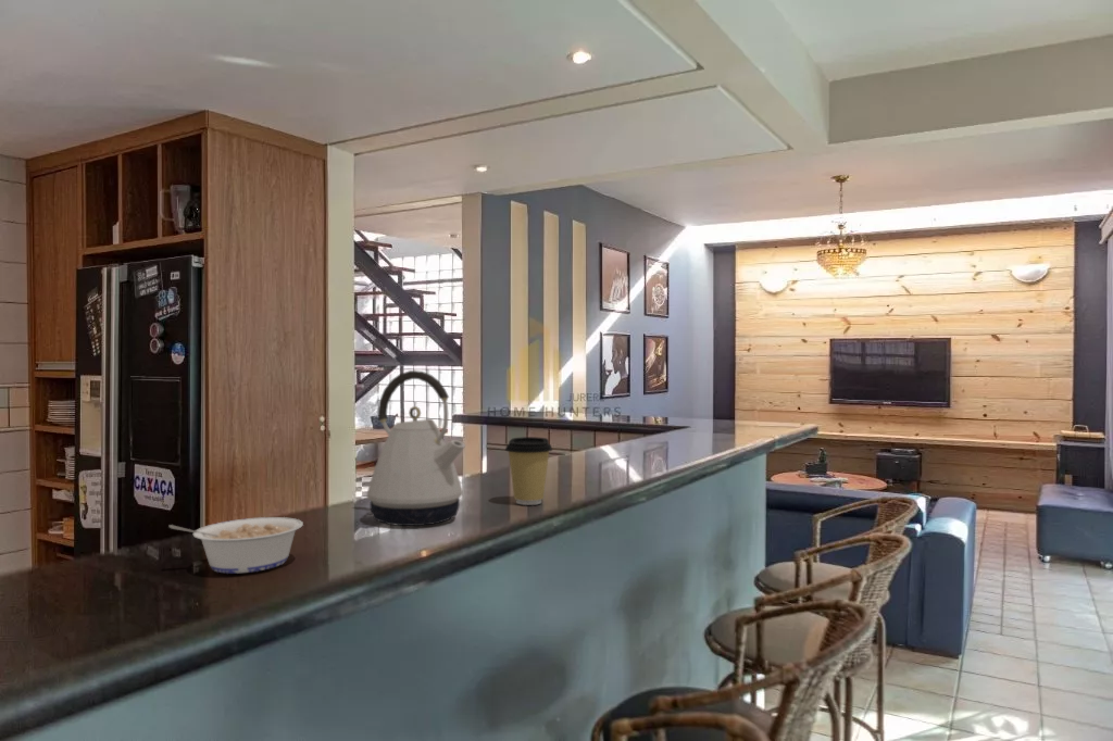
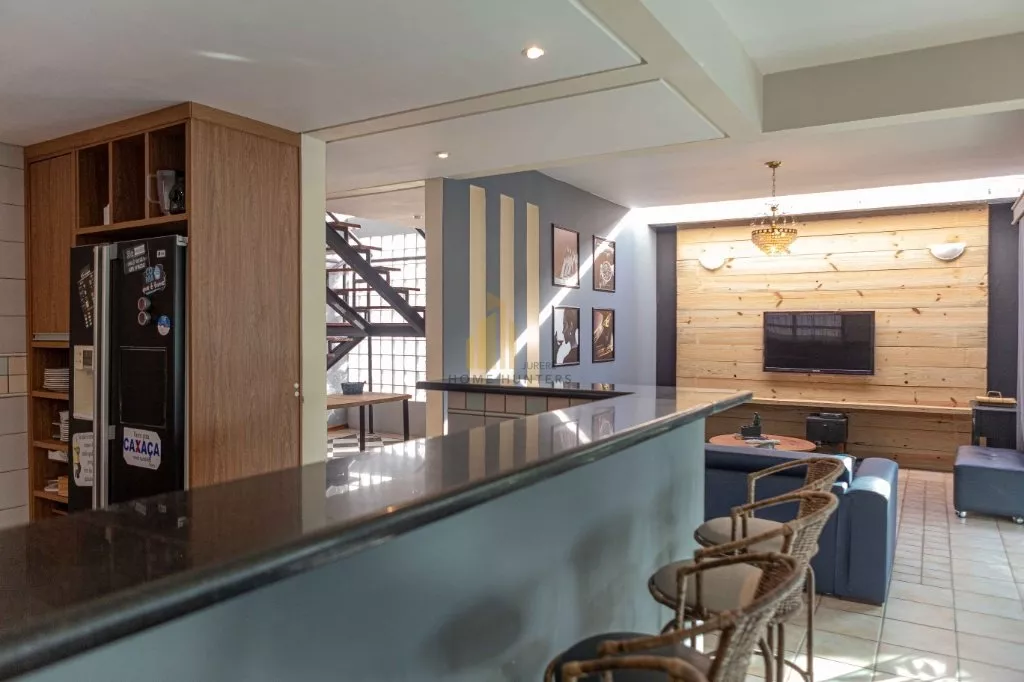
- coffee cup [504,436,553,506]
- kettle [366,369,466,527]
- legume [167,516,304,575]
